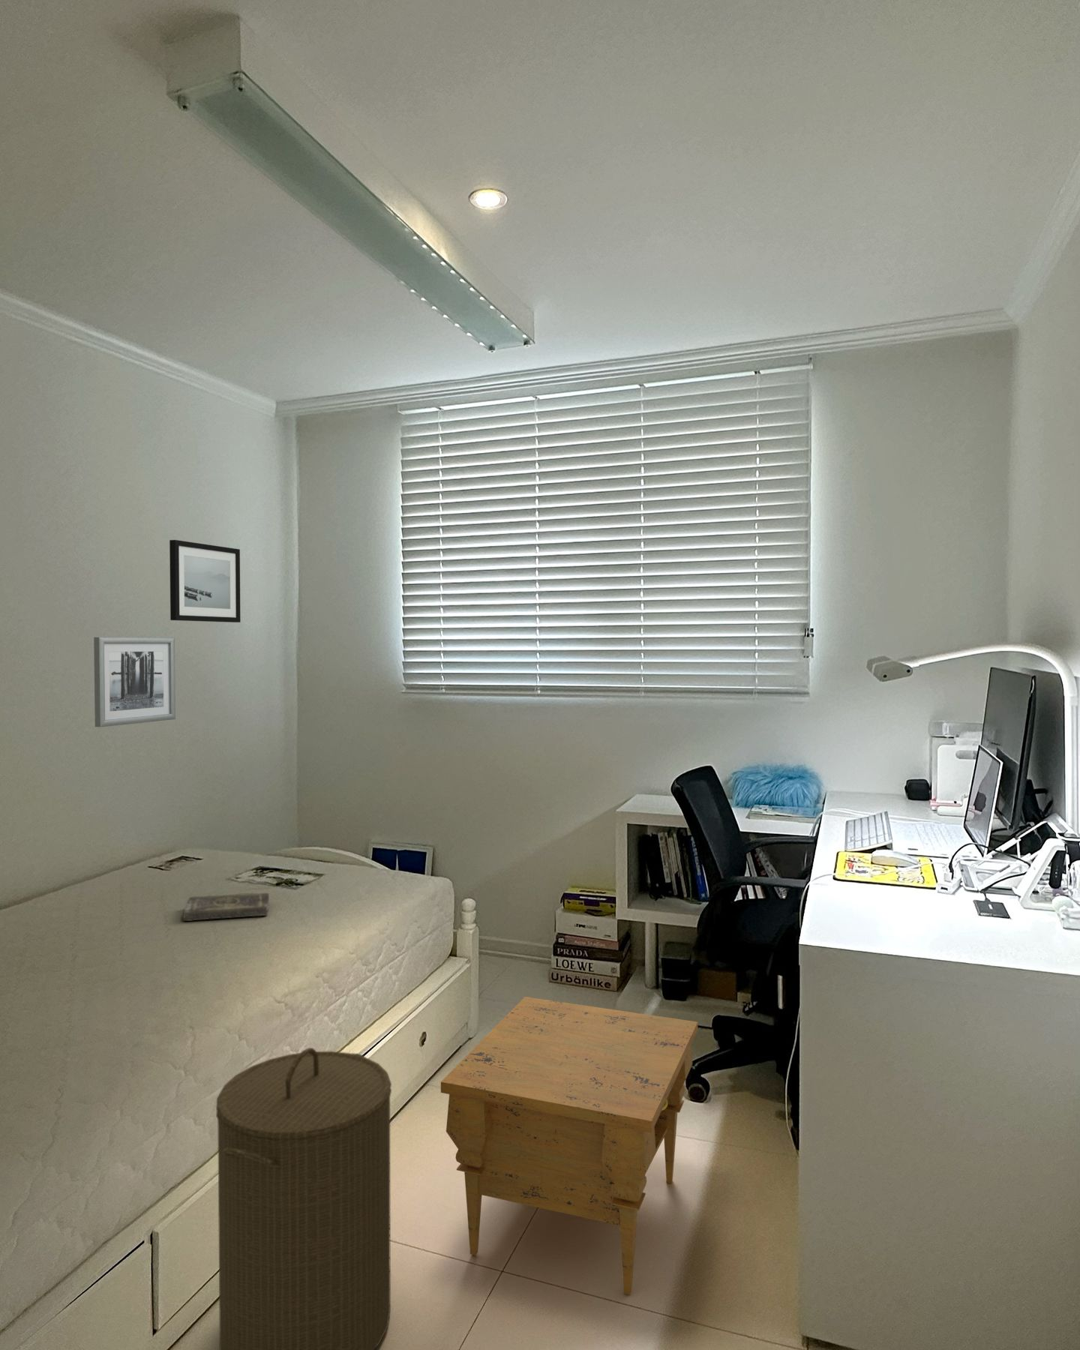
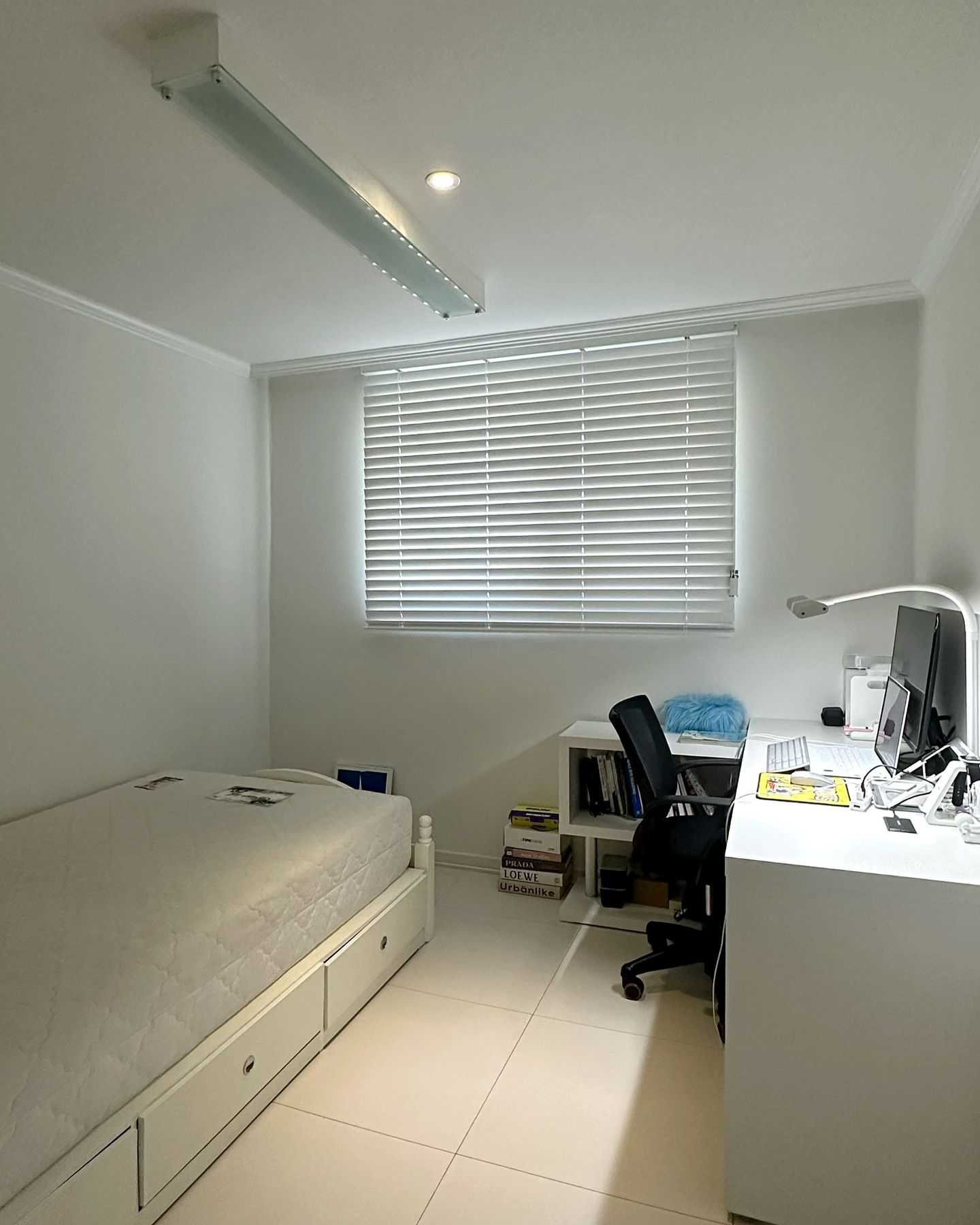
- book [183,893,270,921]
- wall art [169,539,241,624]
- wall art [93,637,176,727]
- nightstand [440,996,699,1295]
- laundry hamper [215,1047,392,1350]
